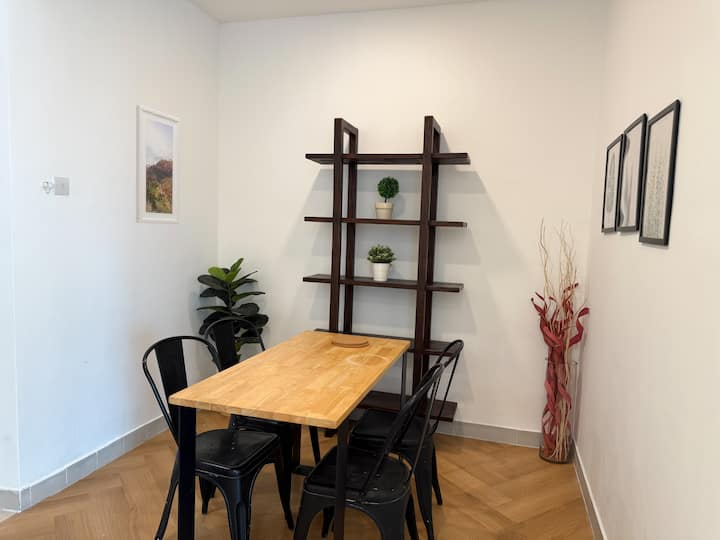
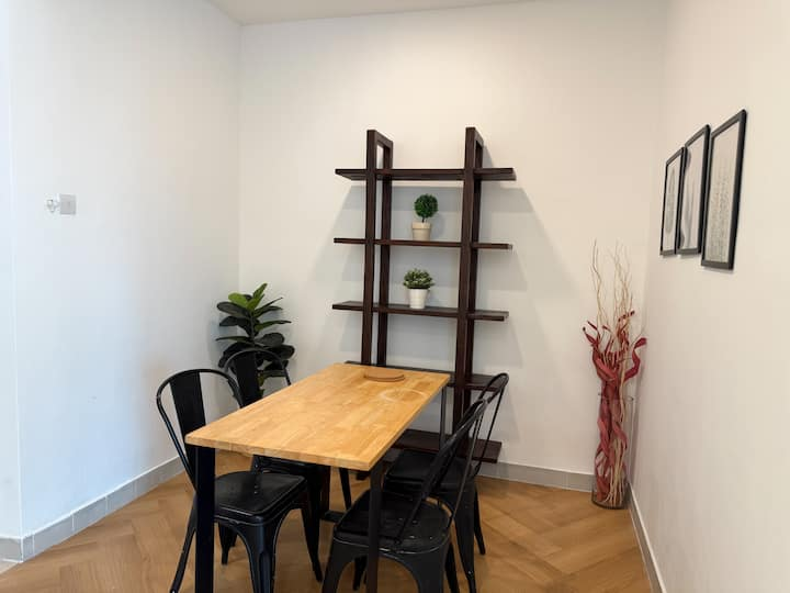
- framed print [135,104,181,225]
